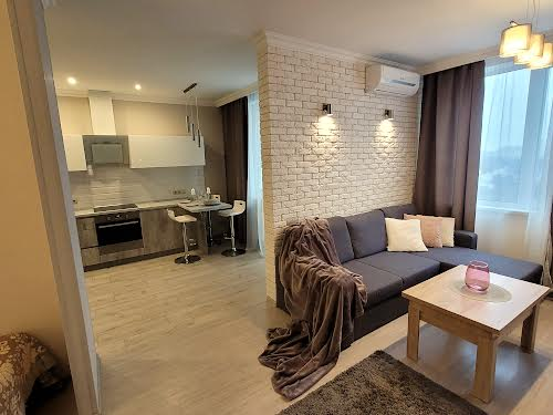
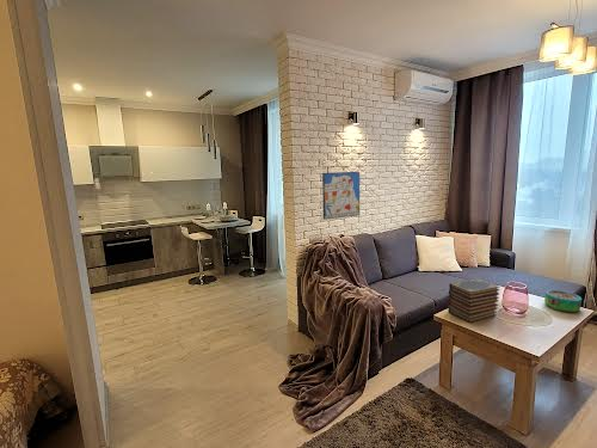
+ wall art [321,171,361,221]
+ decorative bowl [543,289,583,313]
+ book stack [447,277,501,324]
